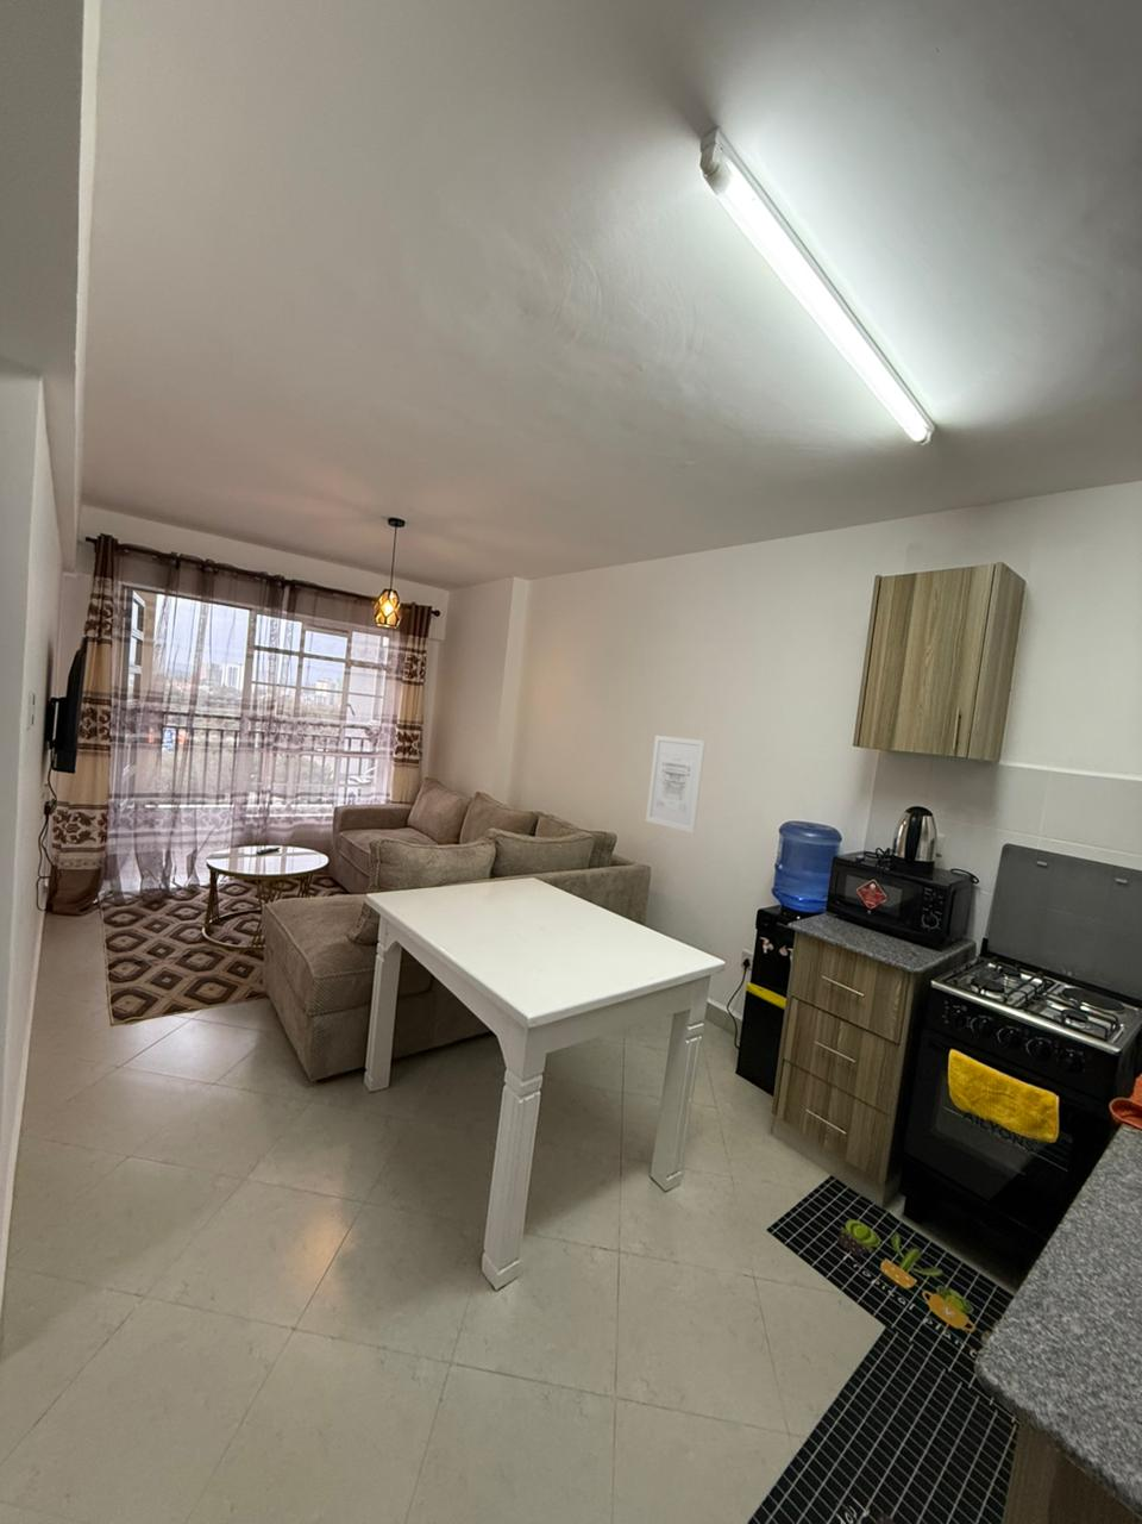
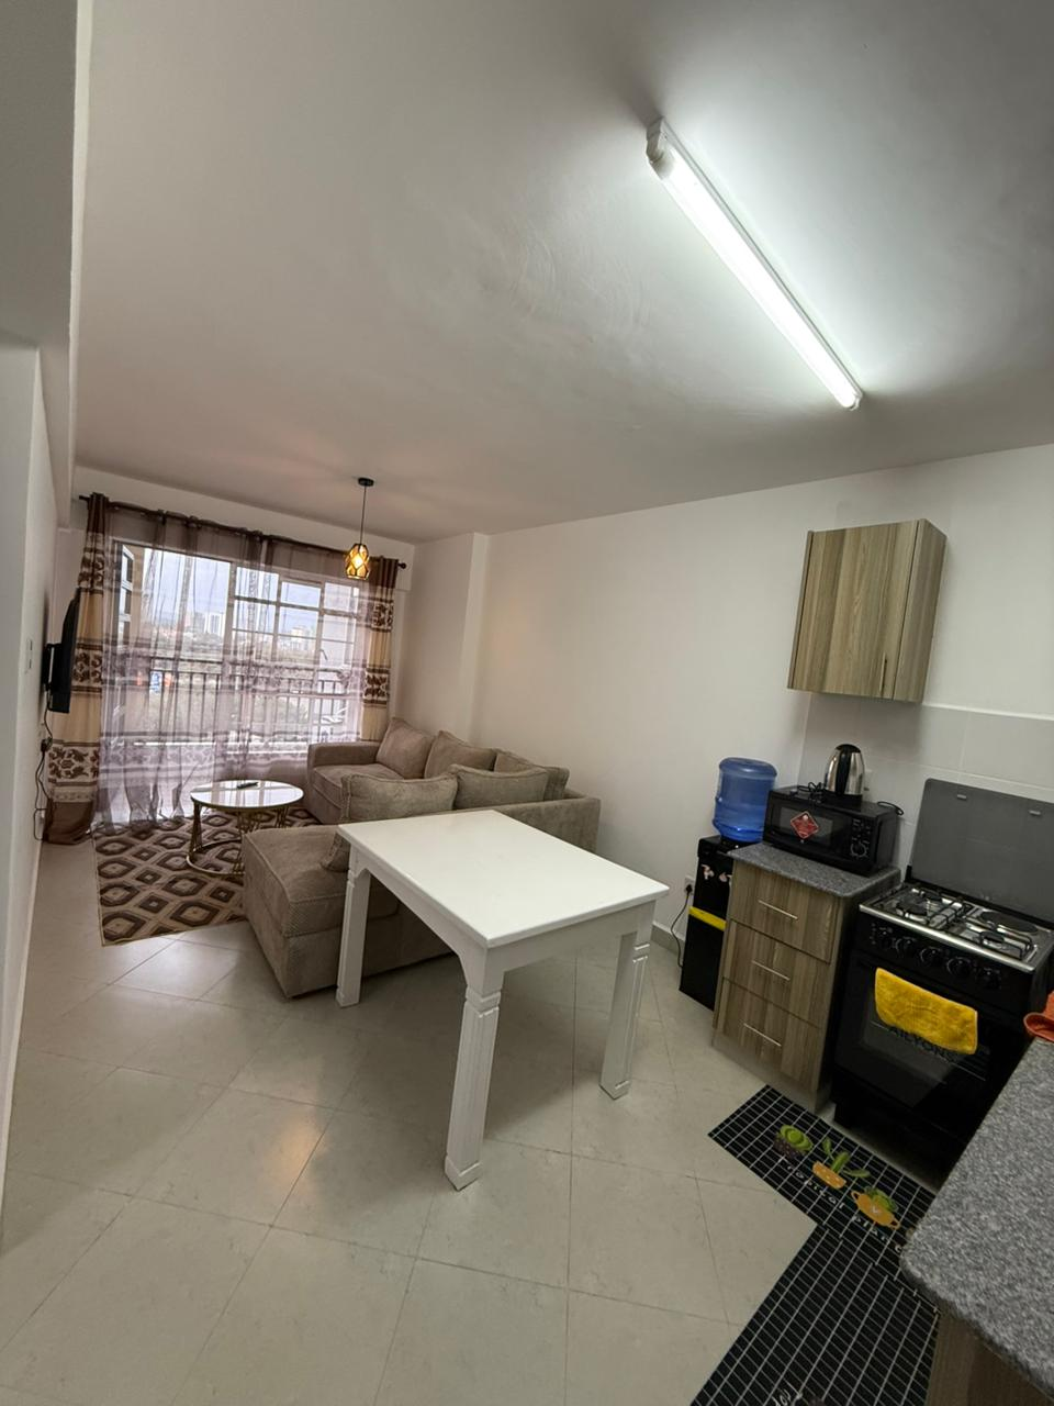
- wall art [644,734,707,835]
